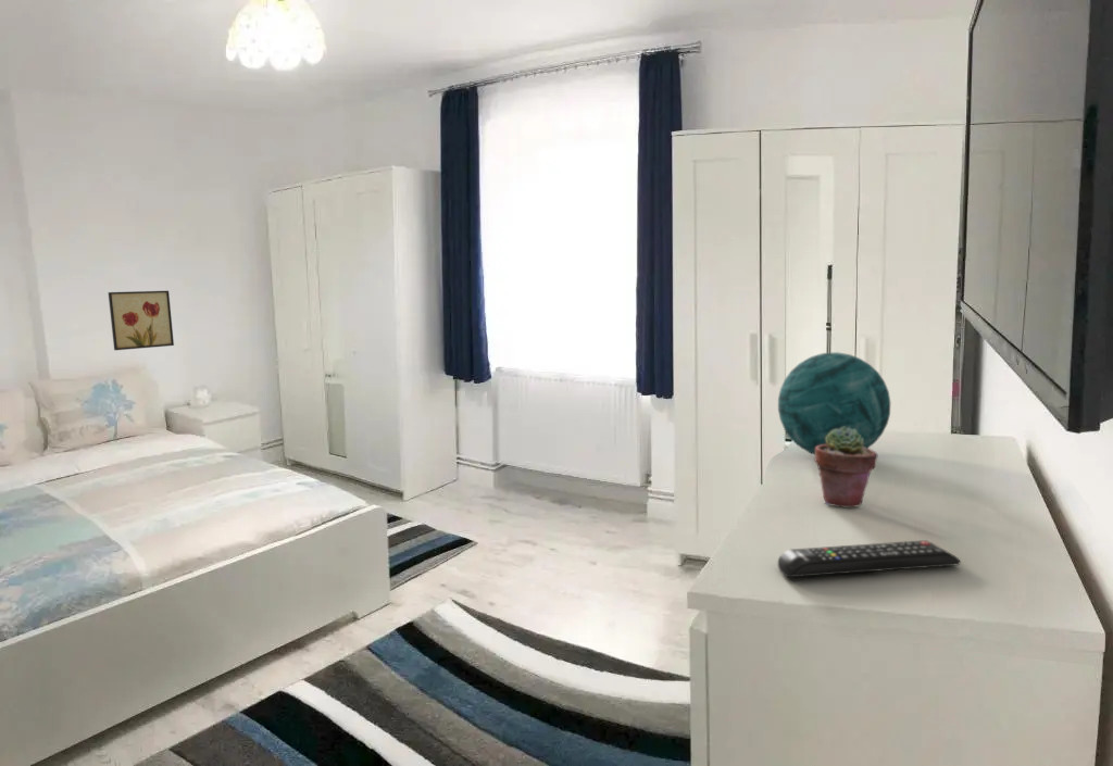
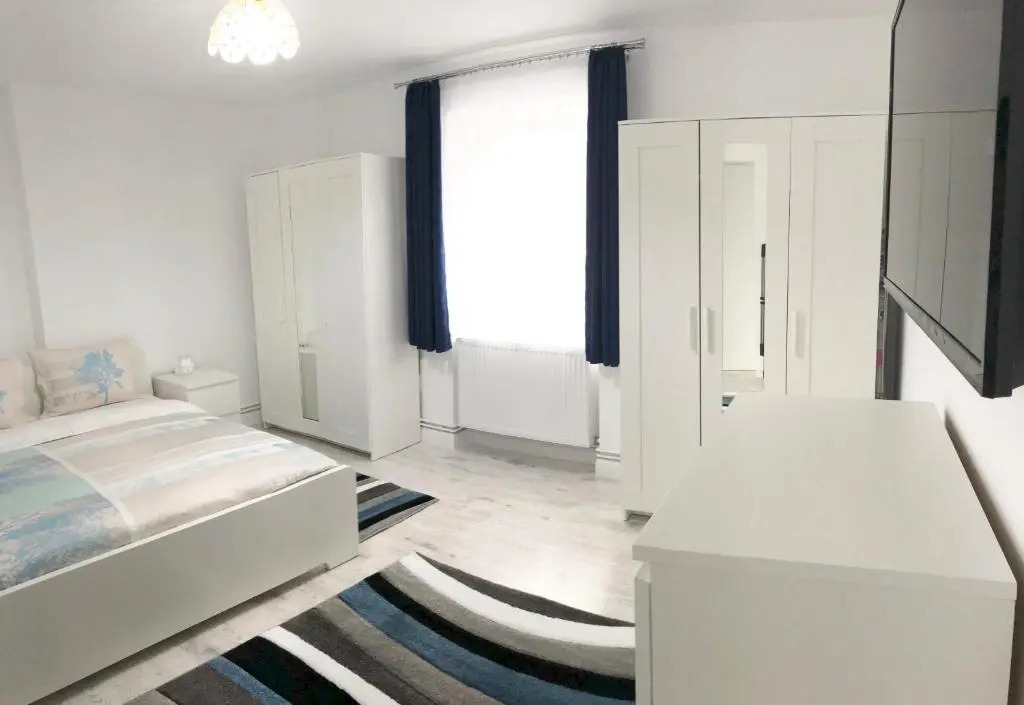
- remote control [777,539,961,578]
- decorative orb [777,351,891,456]
- wall art [108,290,175,351]
- potted succulent [814,426,879,508]
